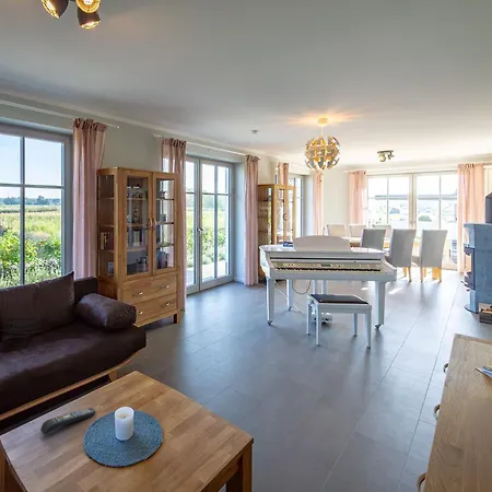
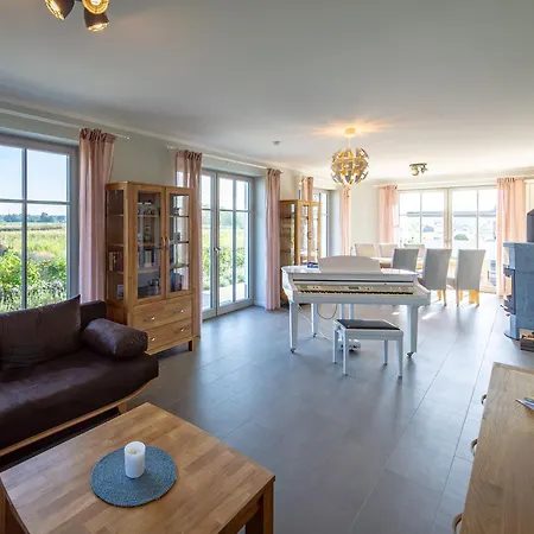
- remote control [39,407,97,435]
